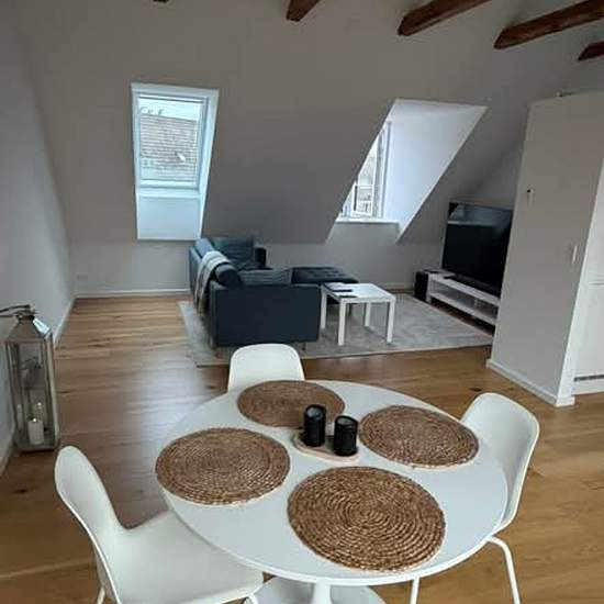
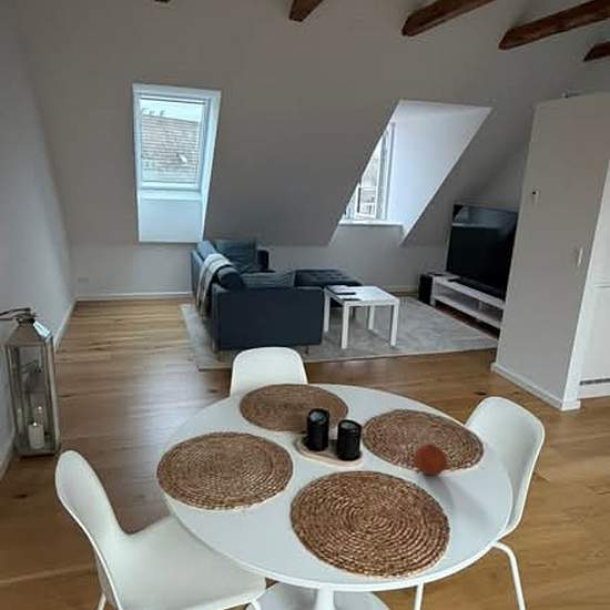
+ fruit [413,443,448,476]
